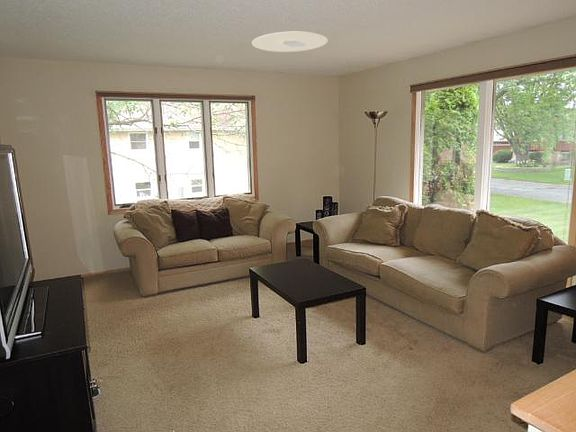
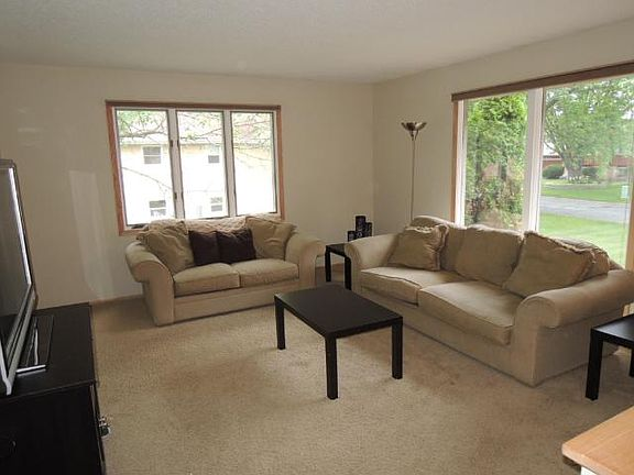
- ceiling light [251,31,329,53]
